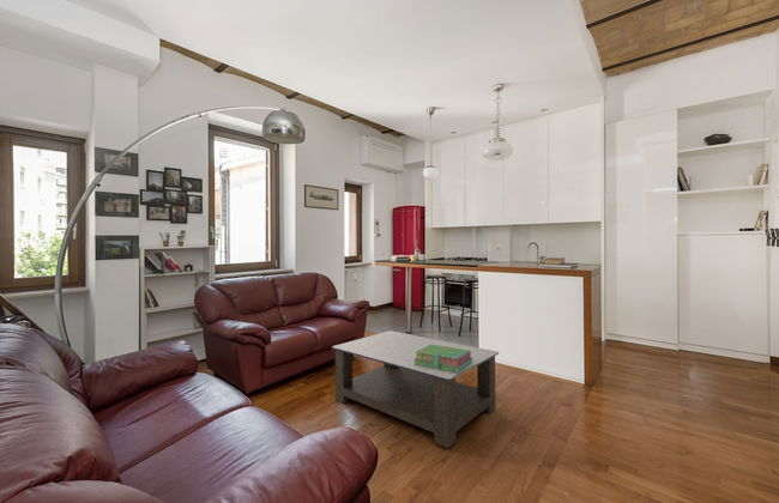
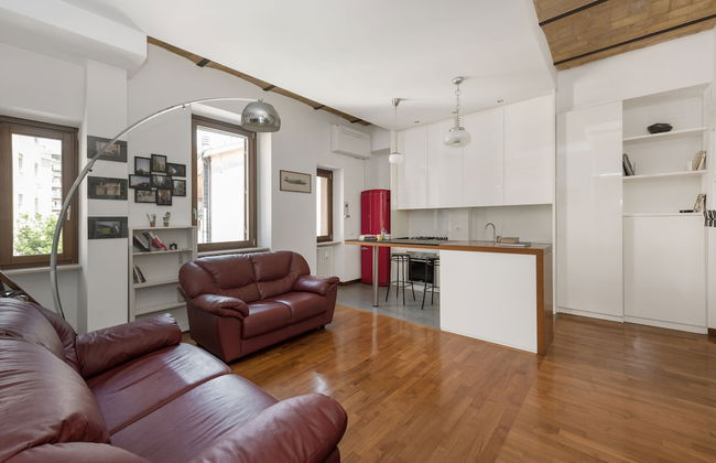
- coffee table [331,329,500,449]
- stack of books [413,344,472,374]
